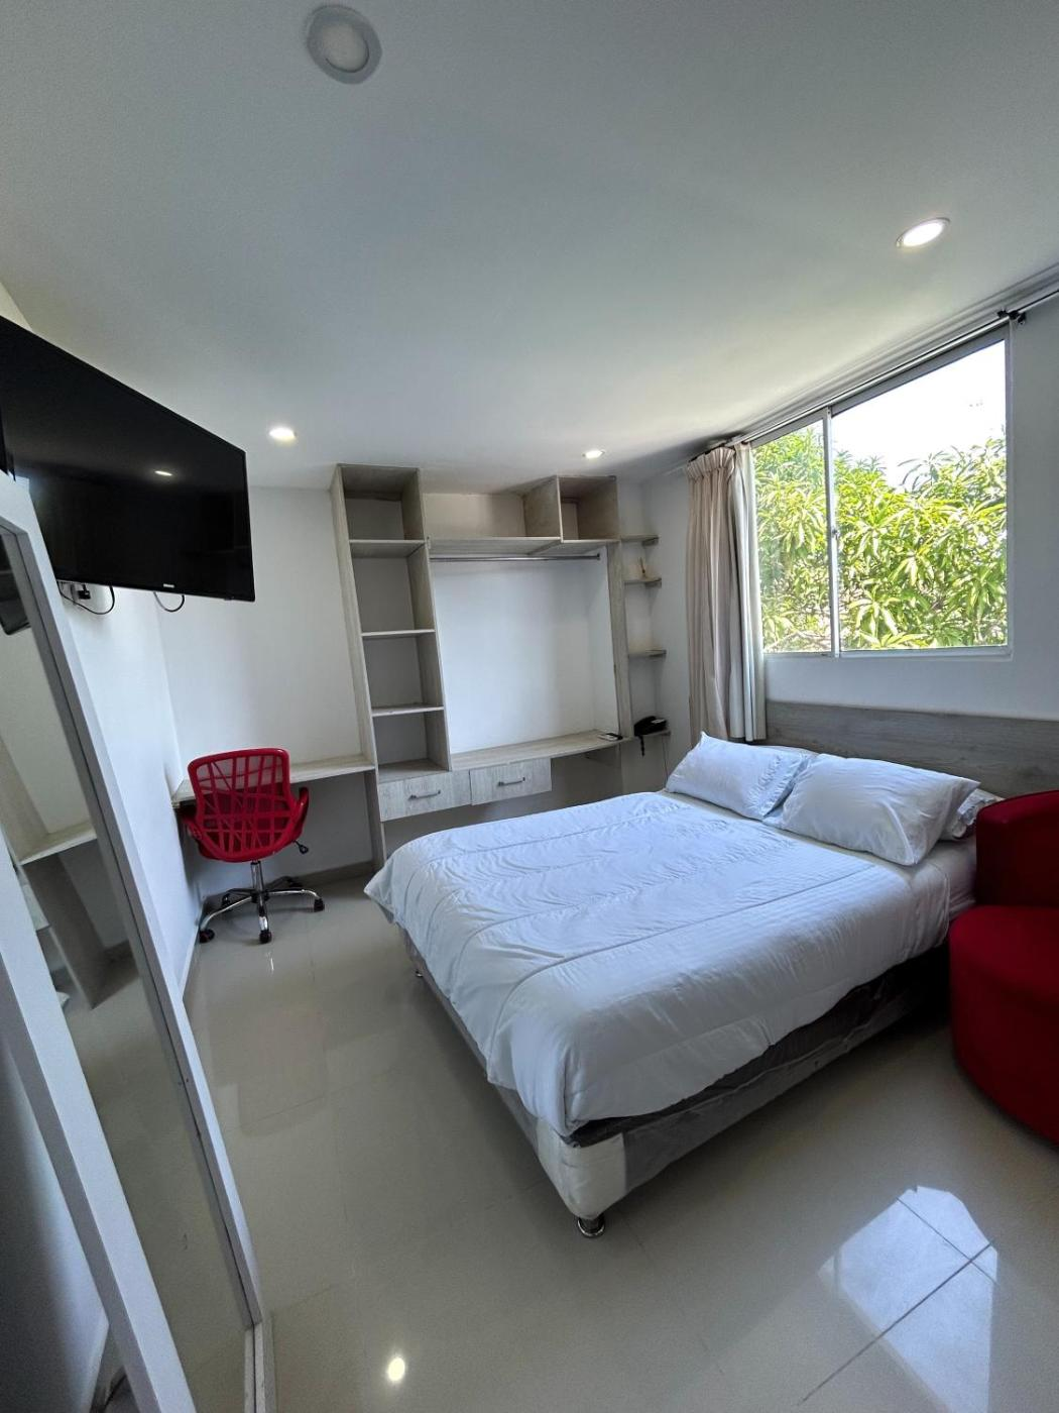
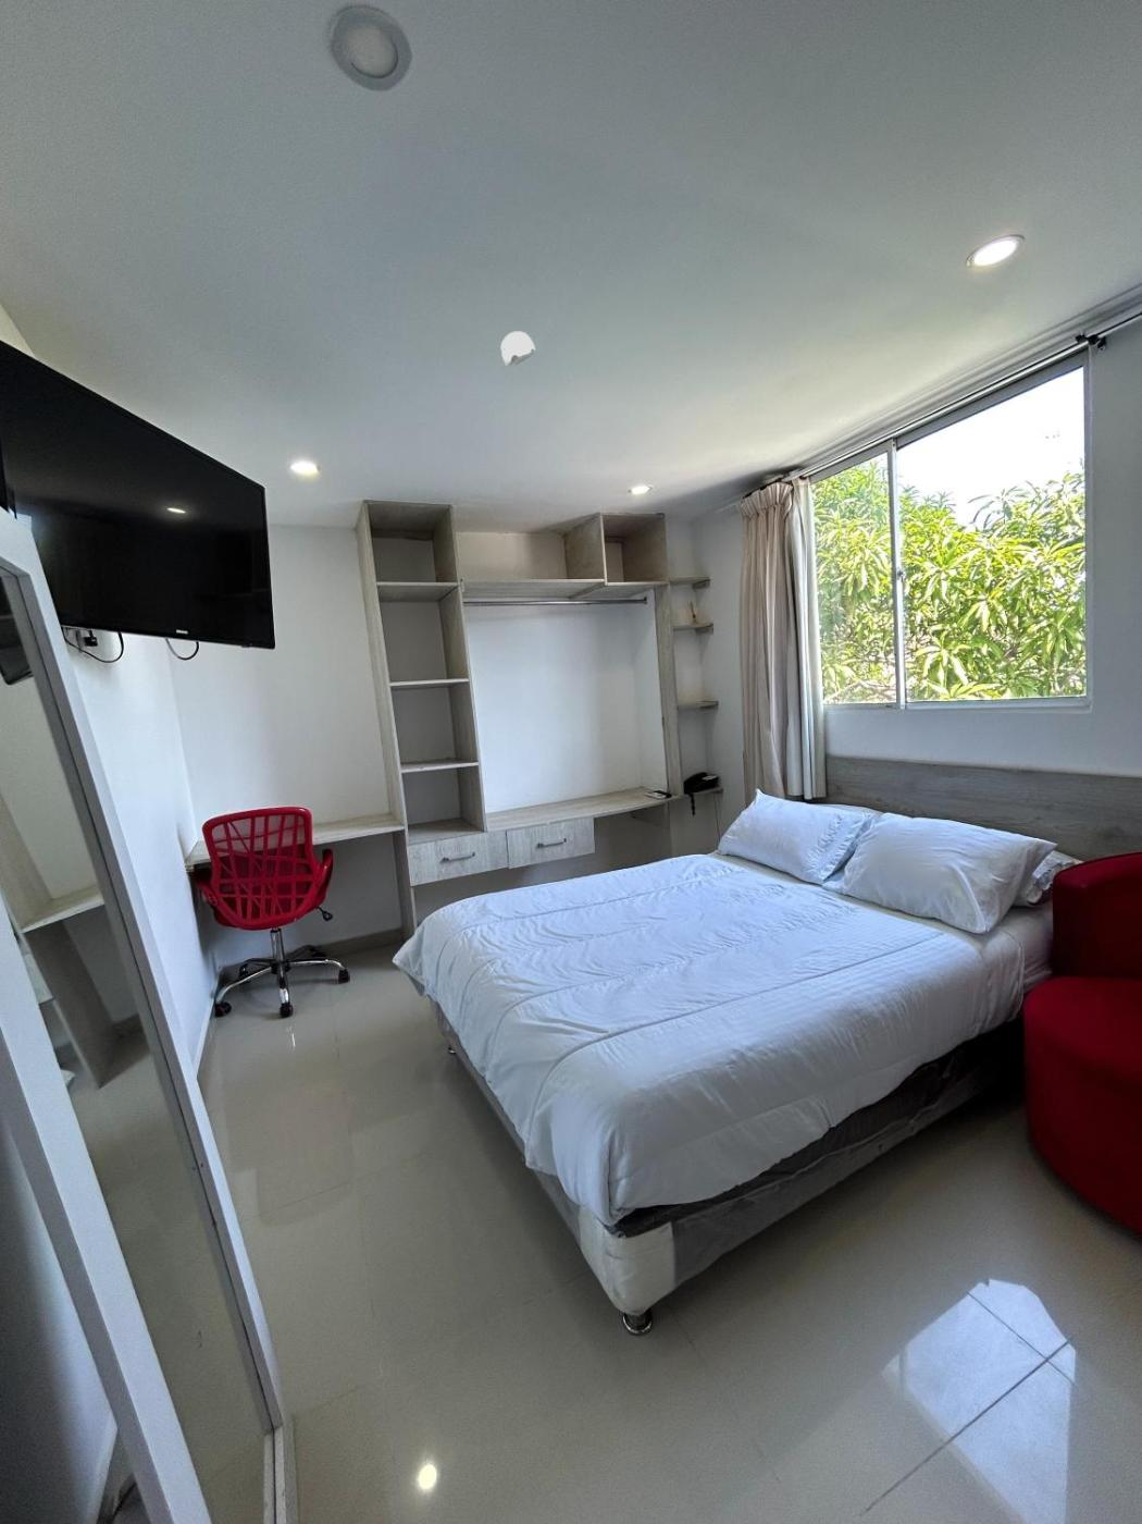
+ smoke detector [500,330,537,367]
